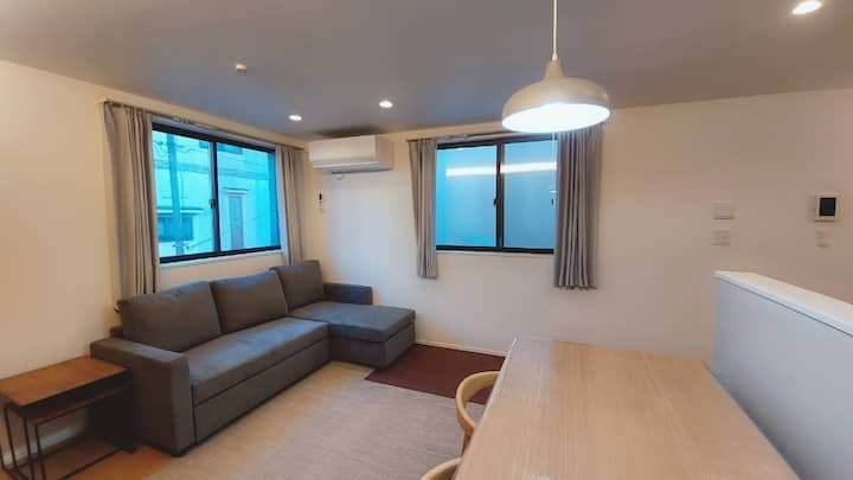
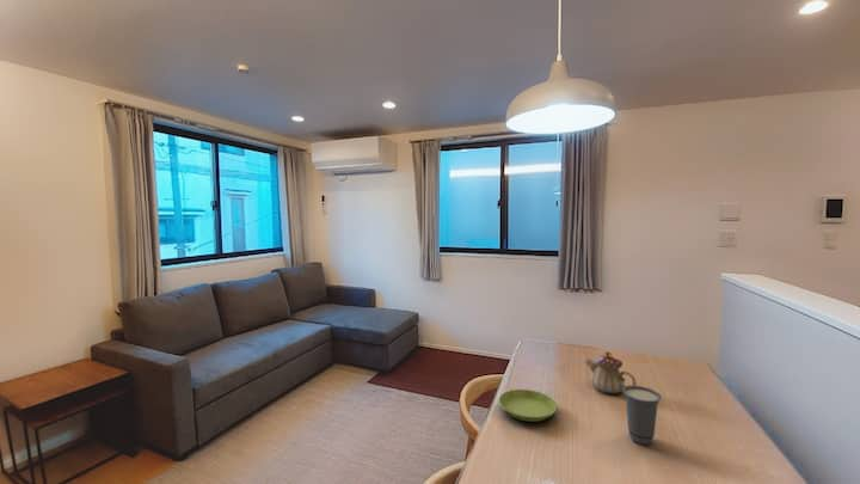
+ teapot [584,350,638,394]
+ cup [621,385,663,446]
+ saucer [498,388,558,423]
